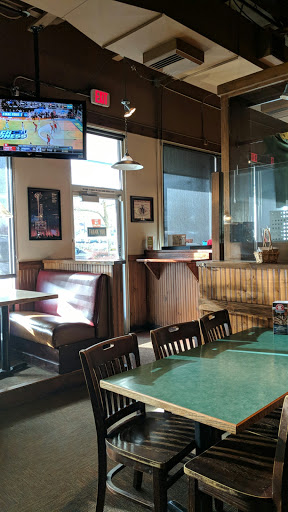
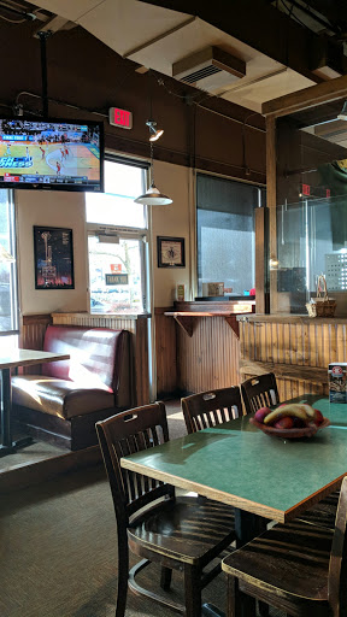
+ fruit basket [248,402,333,445]
